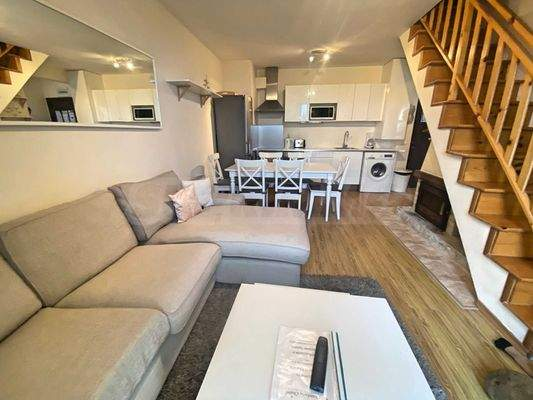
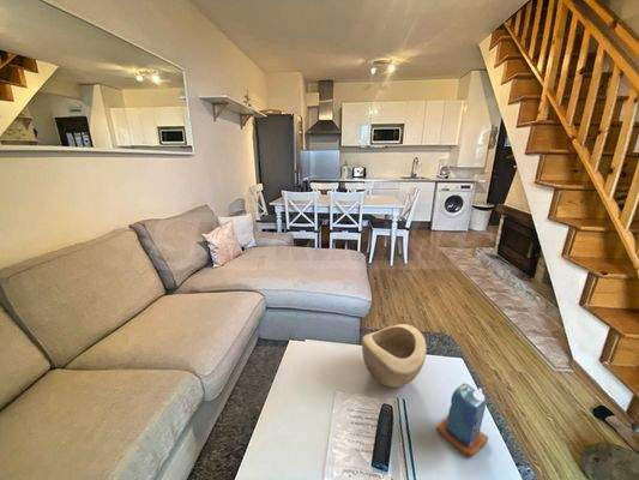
+ decorative bowl [361,323,428,389]
+ candle [435,382,489,457]
